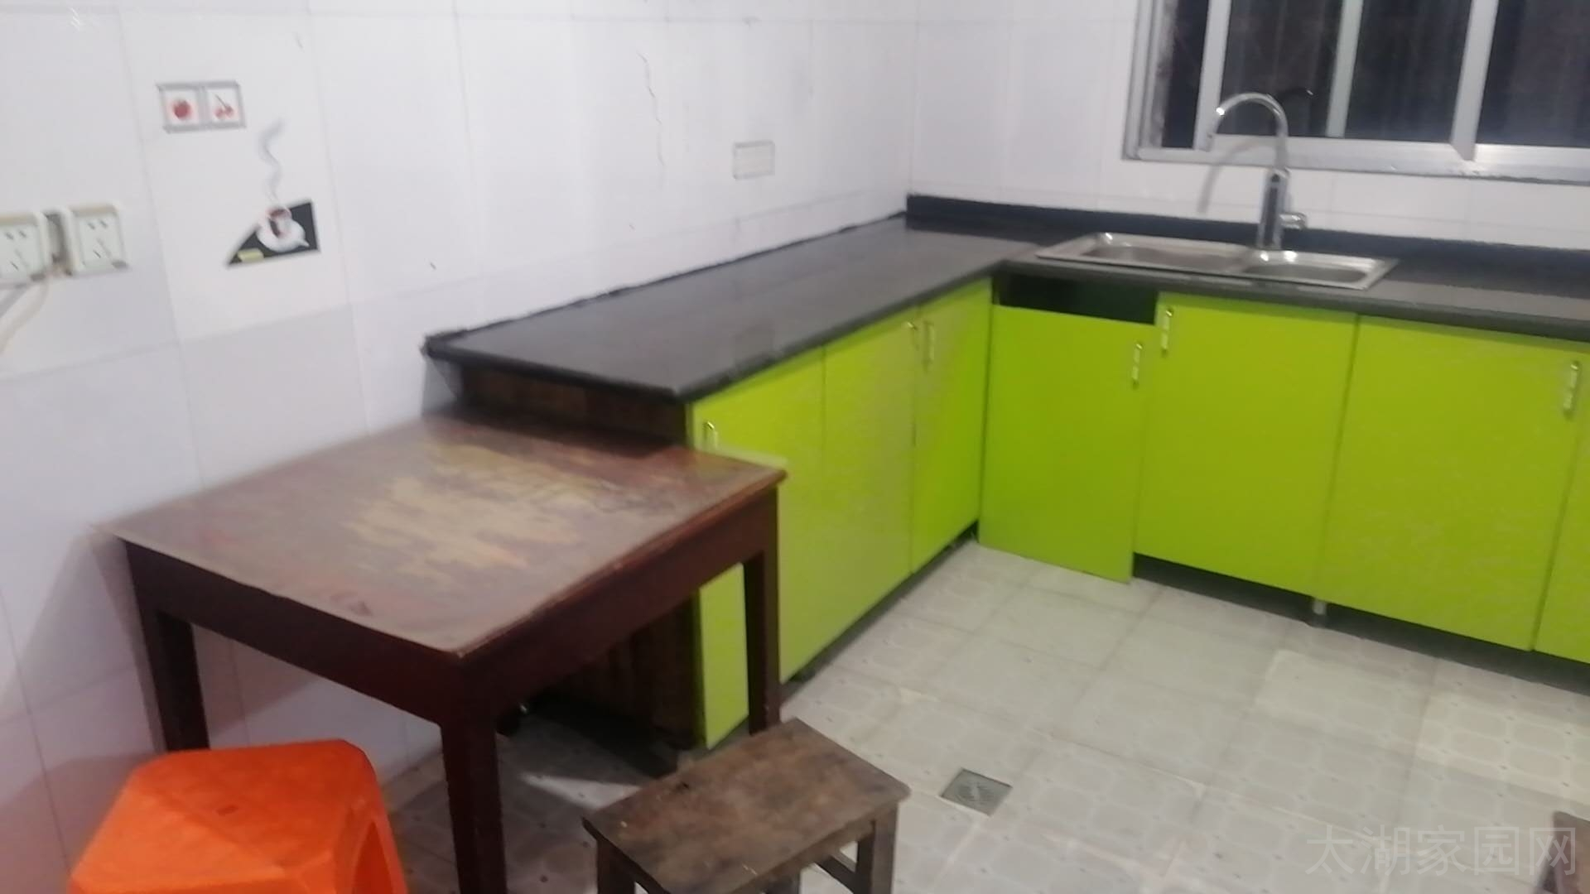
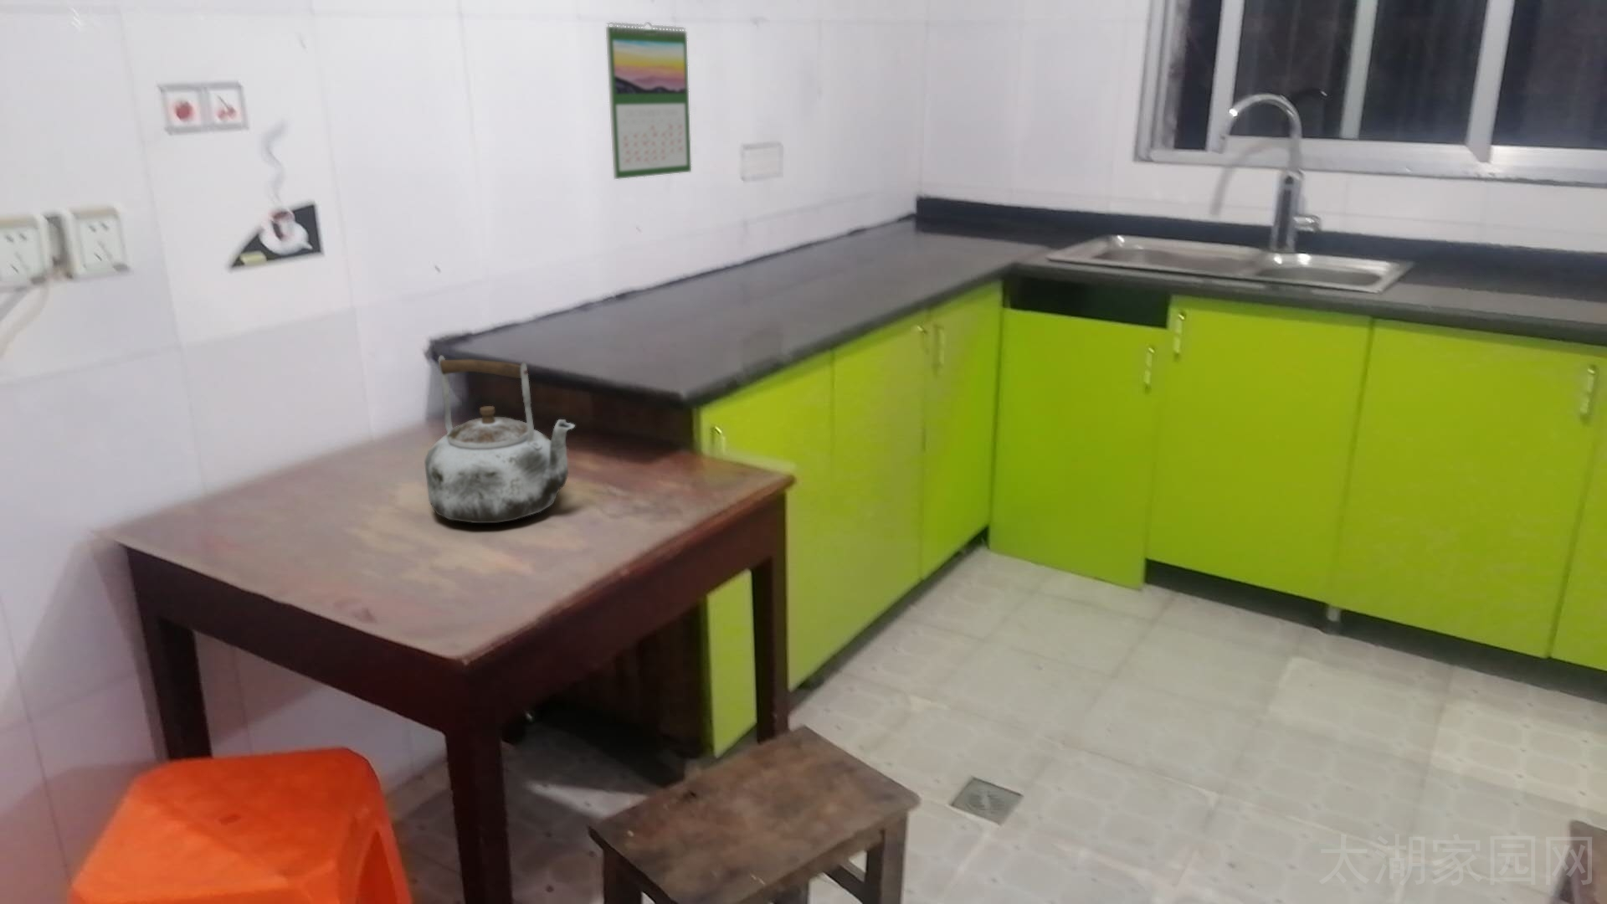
+ kettle [424,354,576,524]
+ calendar [605,21,692,180]
